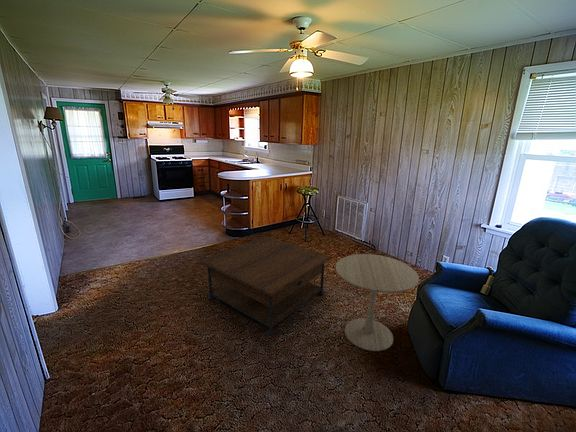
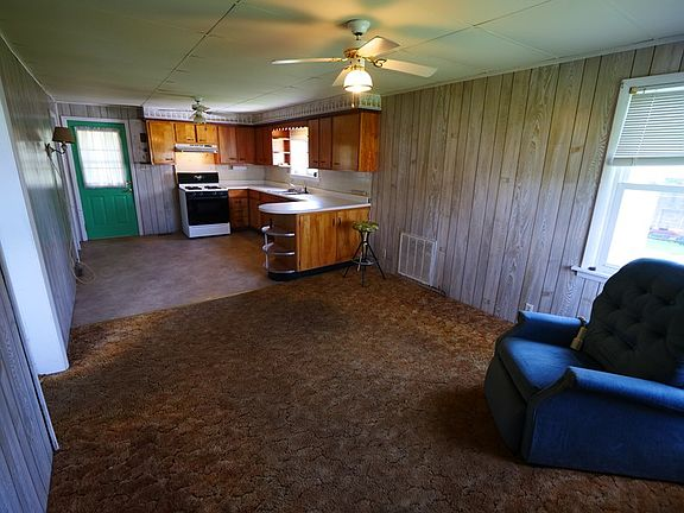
- side table [335,253,420,352]
- coffee table [198,235,333,337]
